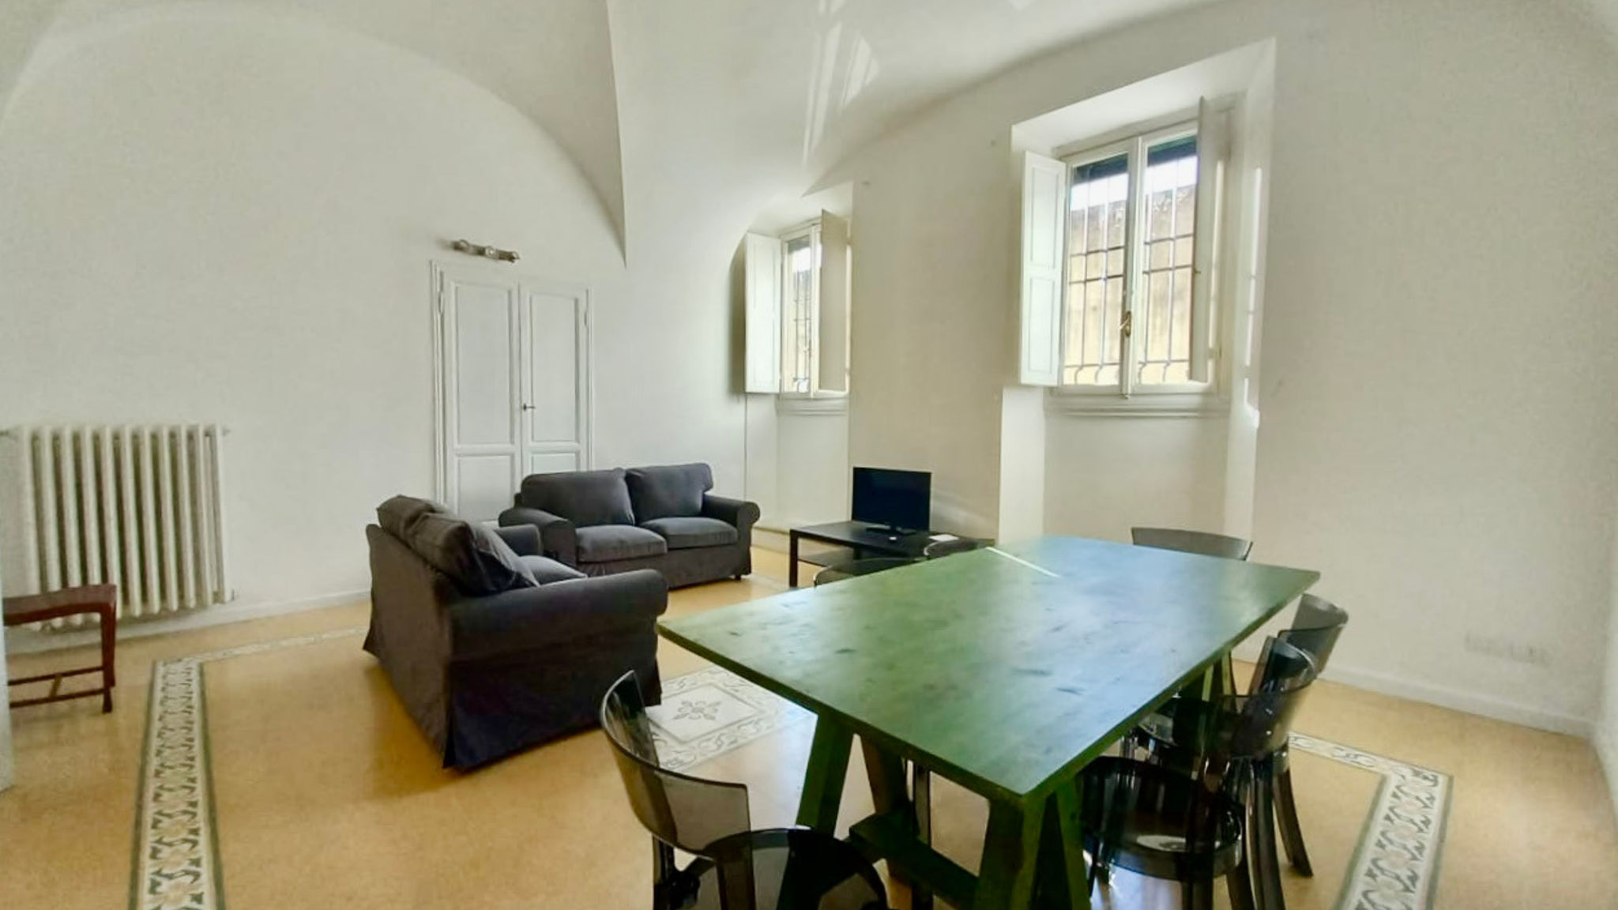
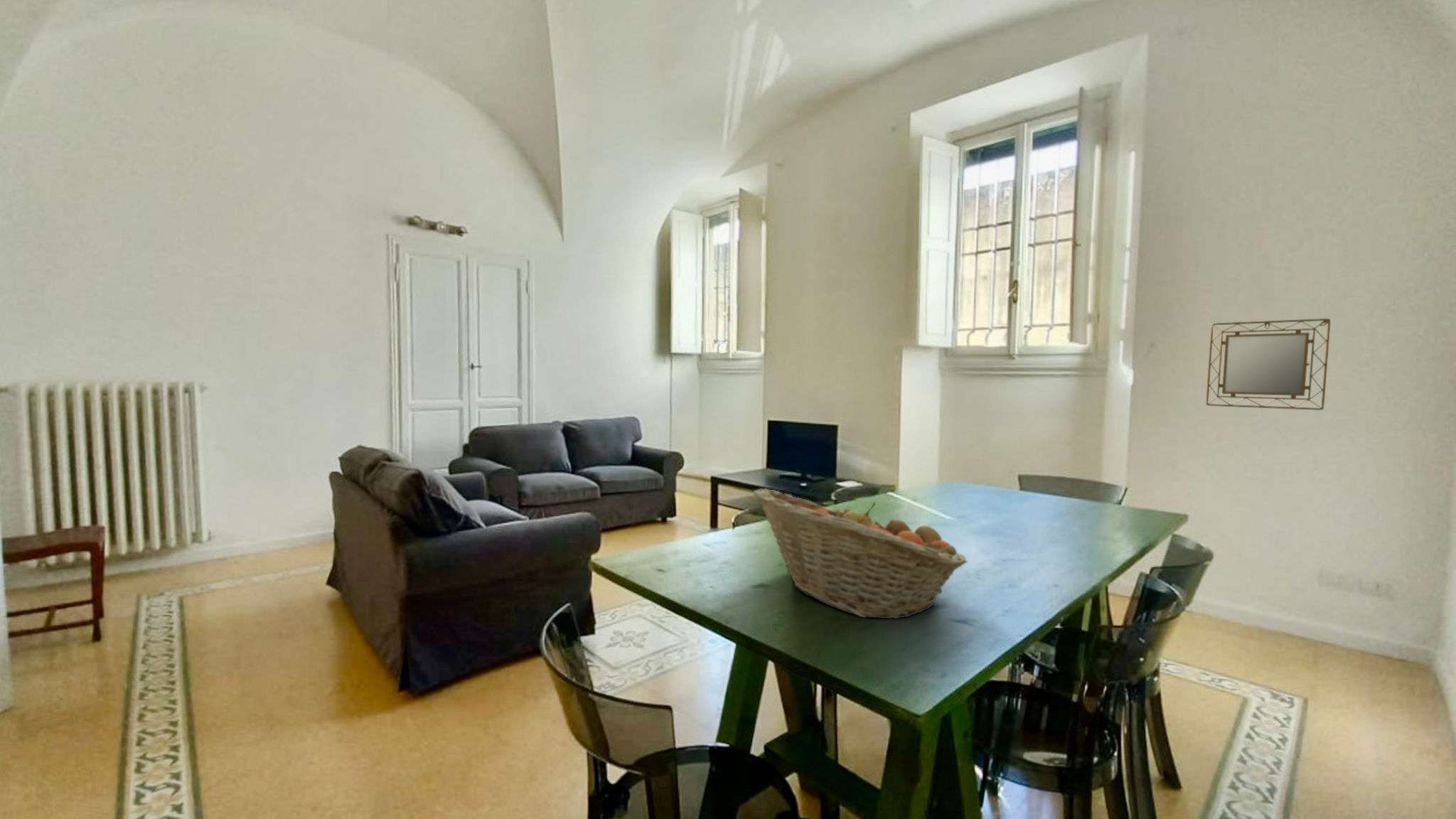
+ home mirror [1206,318,1331,411]
+ fruit basket [753,488,968,619]
